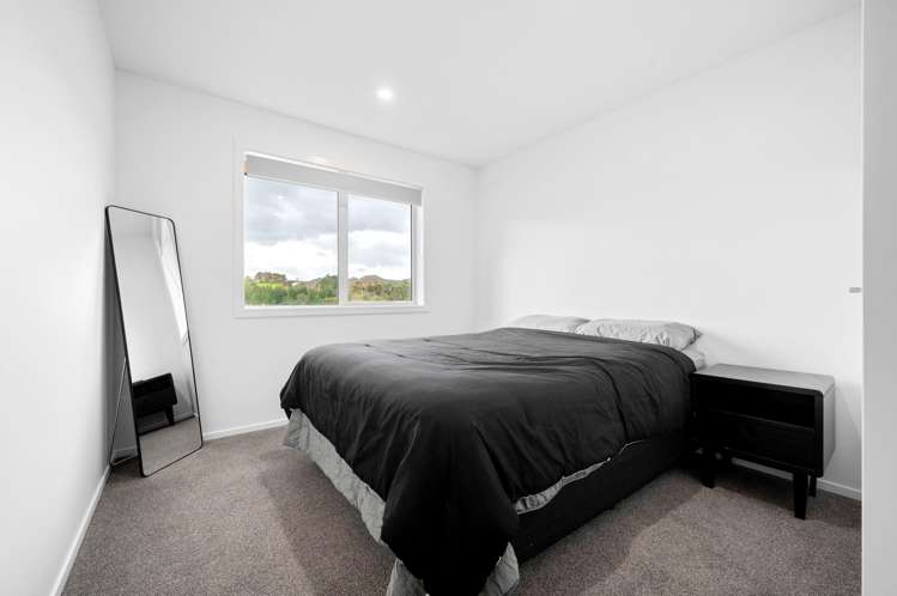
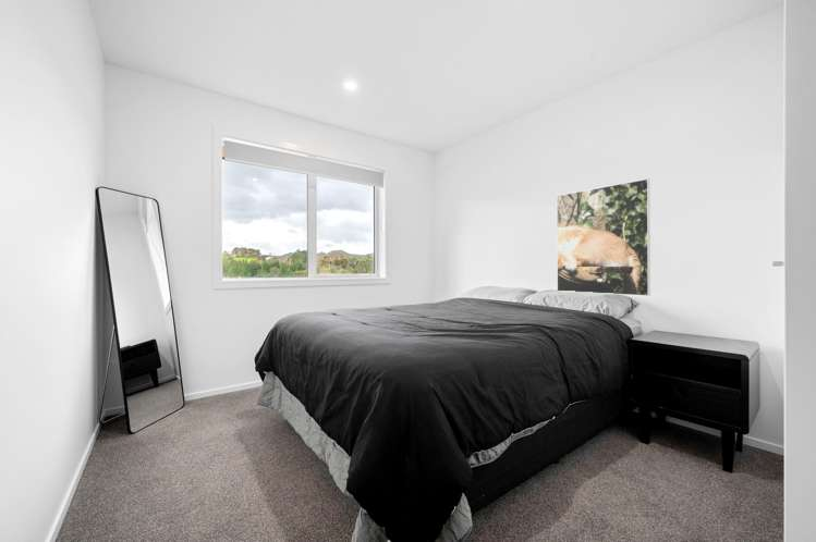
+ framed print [556,177,651,297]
